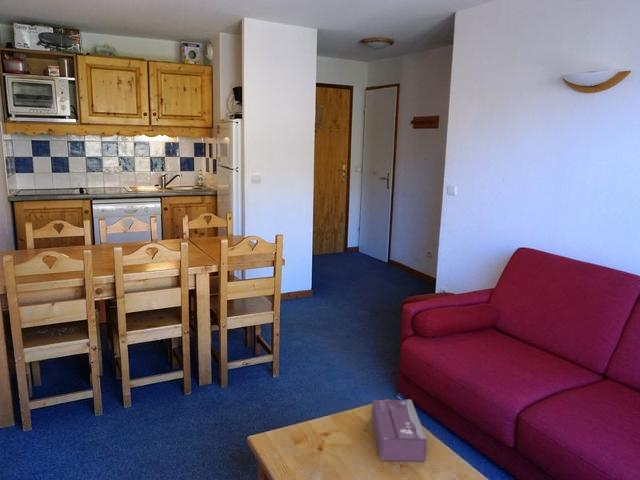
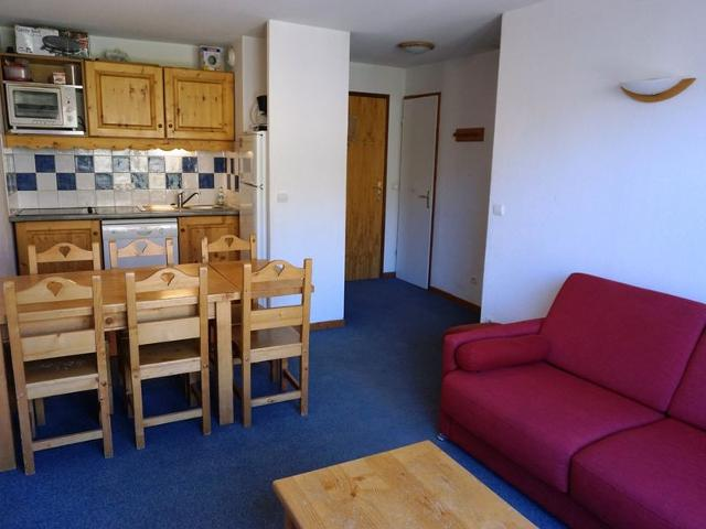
- tissue box [371,399,428,462]
